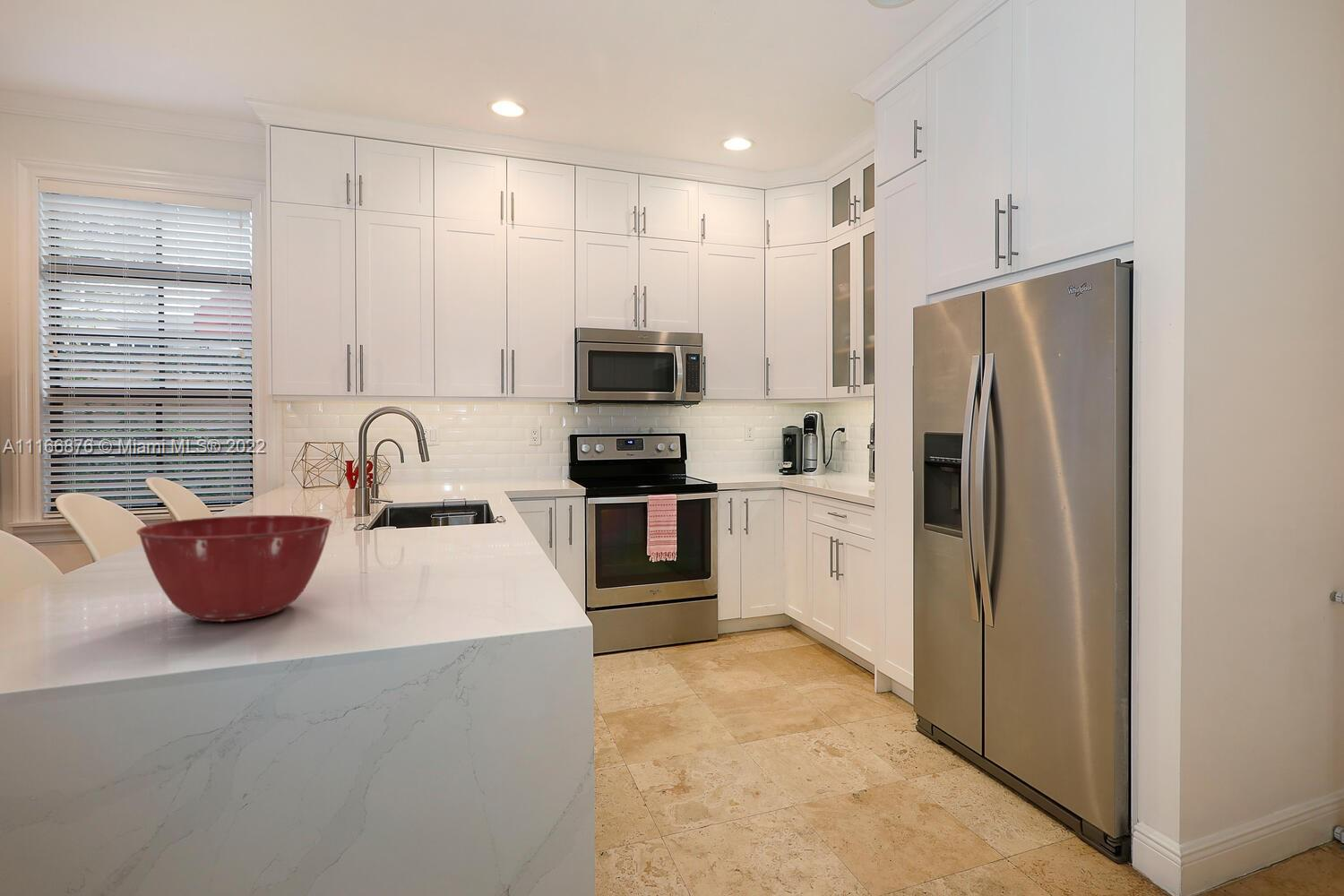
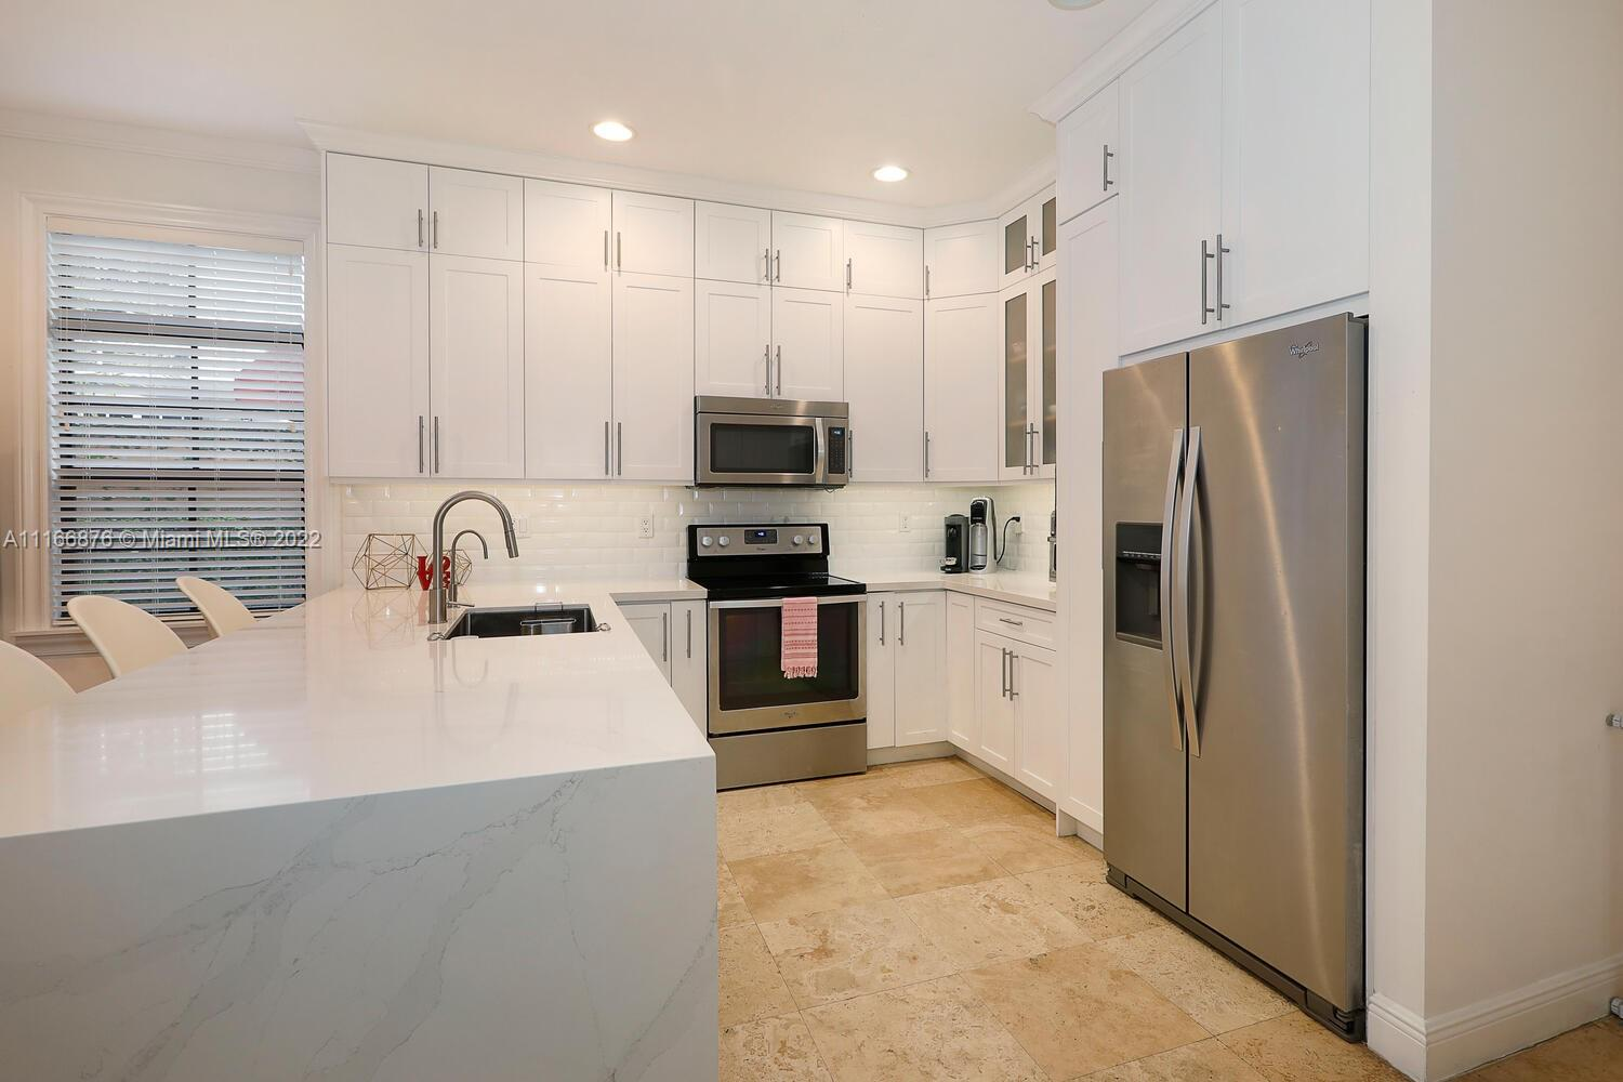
- mixing bowl [135,514,333,623]
